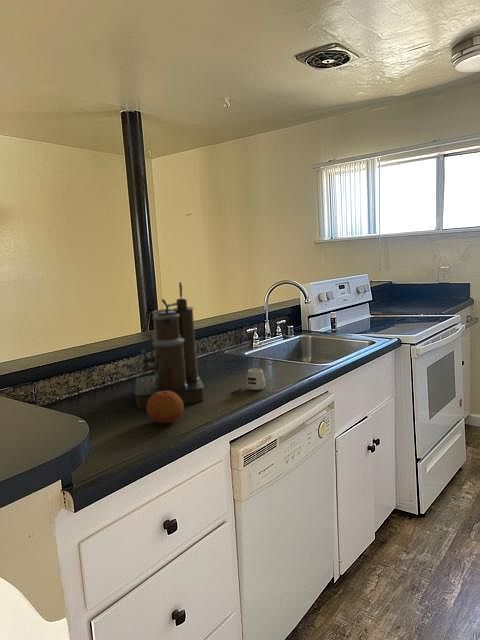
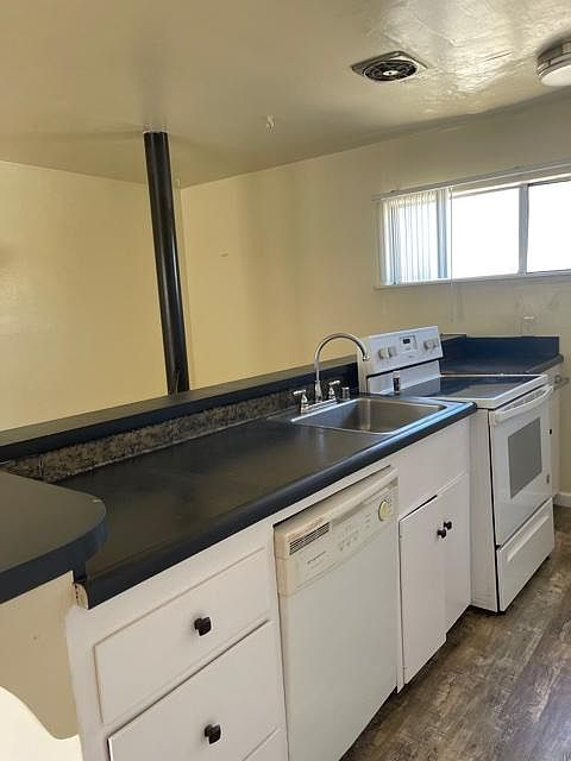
- fruit [146,391,185,424]
- mug [230,368,269,395]
- coffee maker [134,281,205,410]
